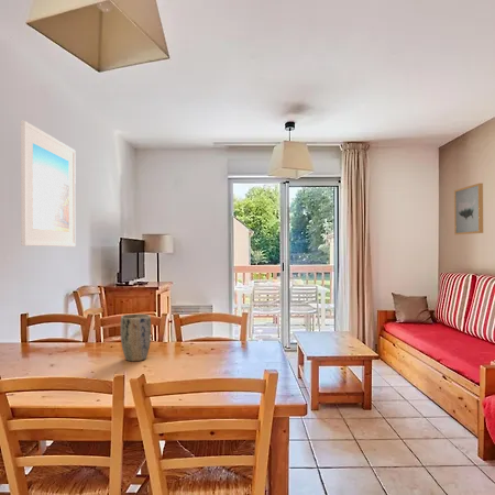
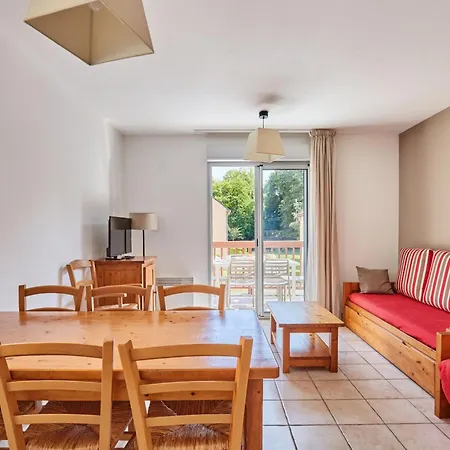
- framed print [20,120,77,248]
- plant pot [120,312,152,362]
- wall art [453,183,484,235]
